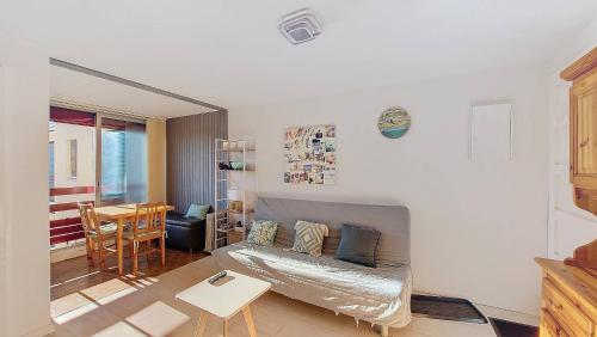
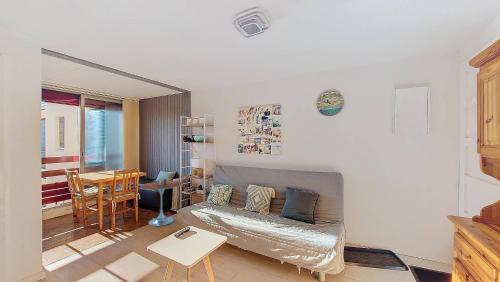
+ side table [139,178,182,227]
